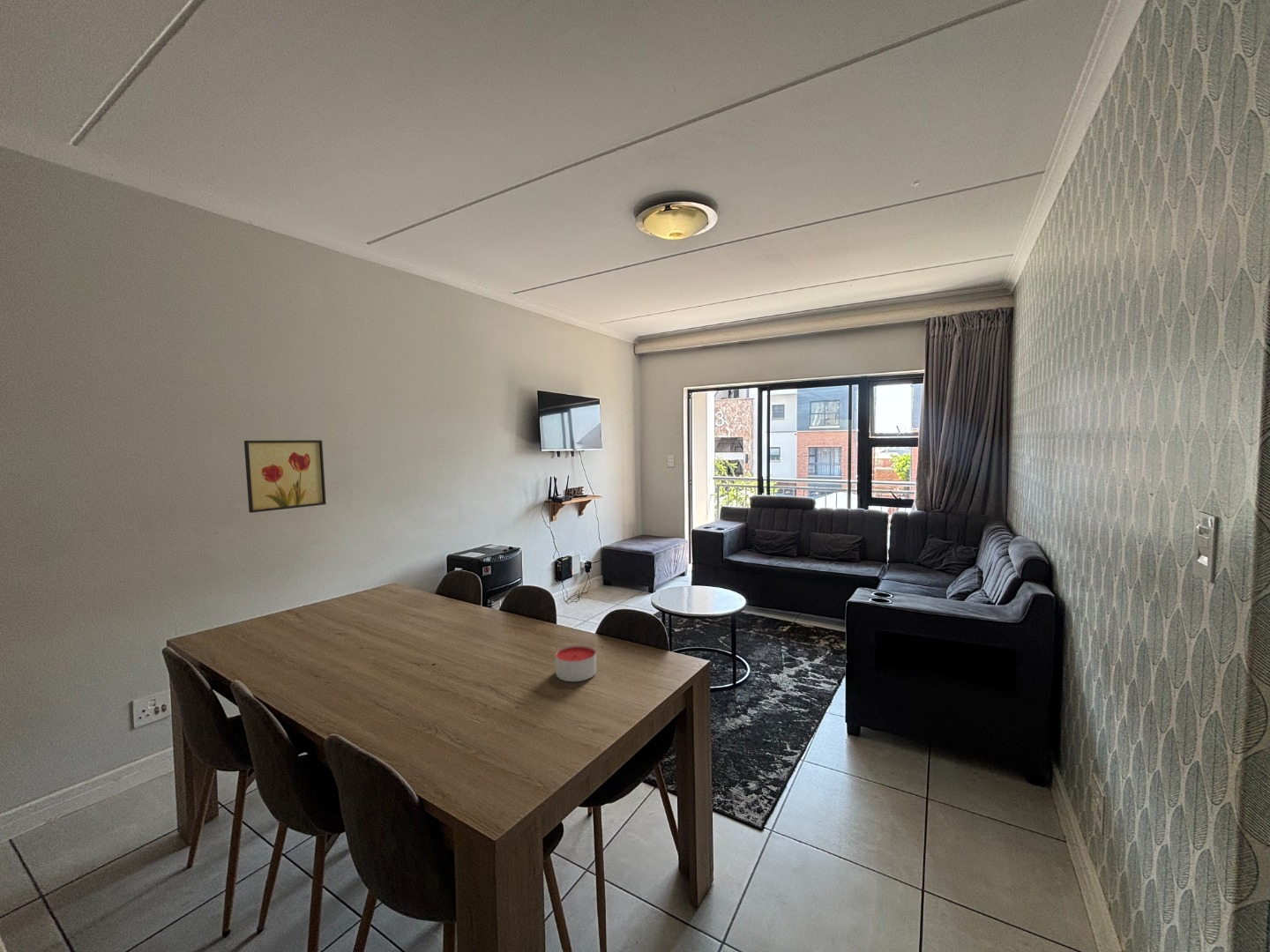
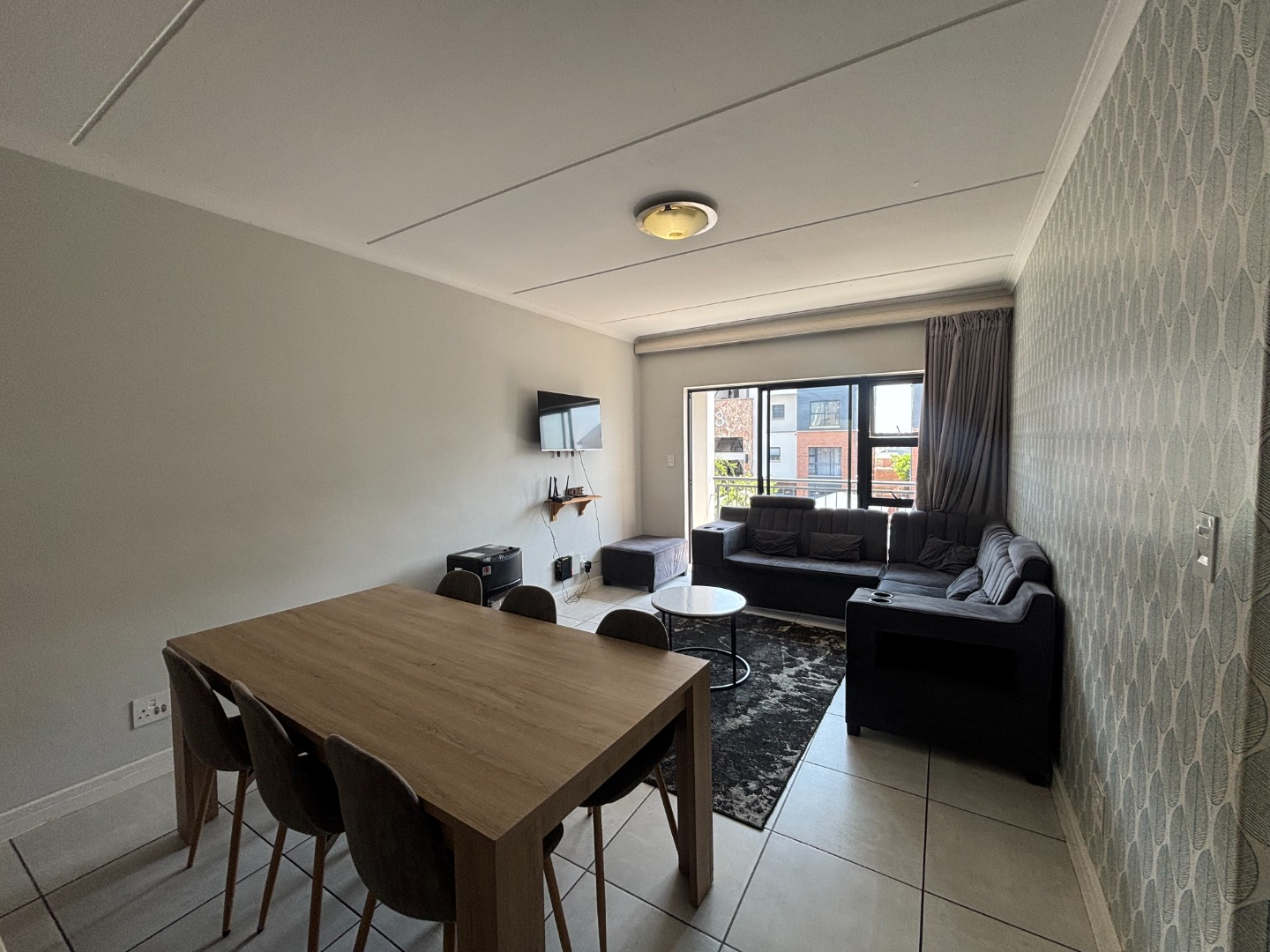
- wall art [243,439,327,514]
- candle [555,644,597,682]
